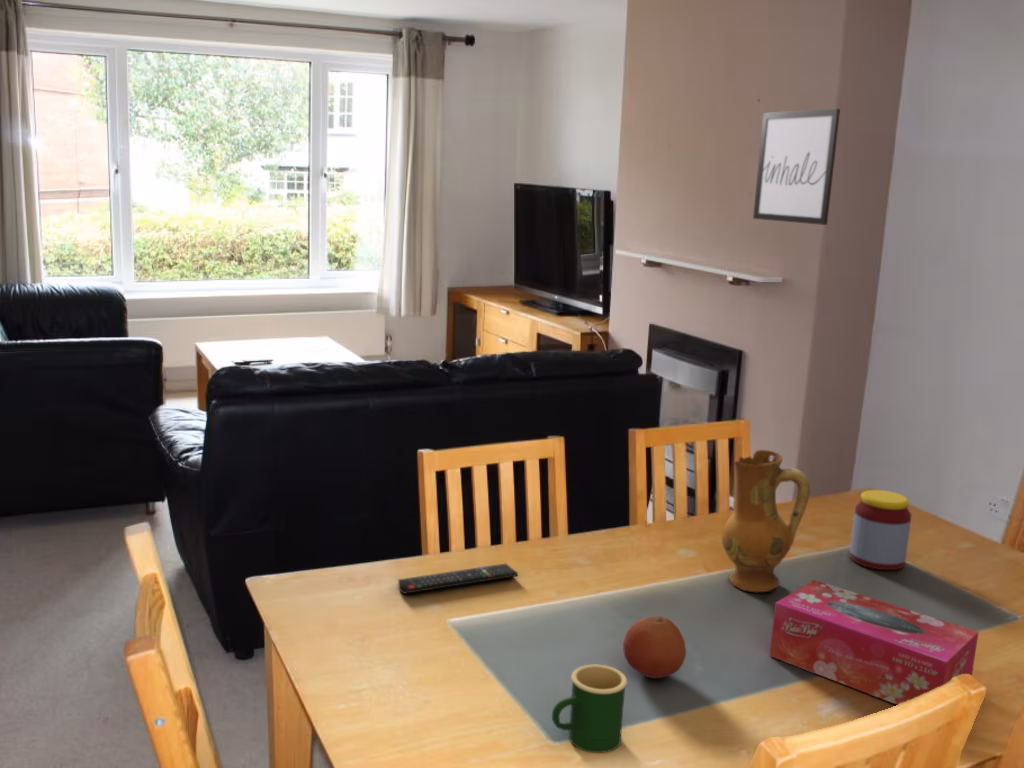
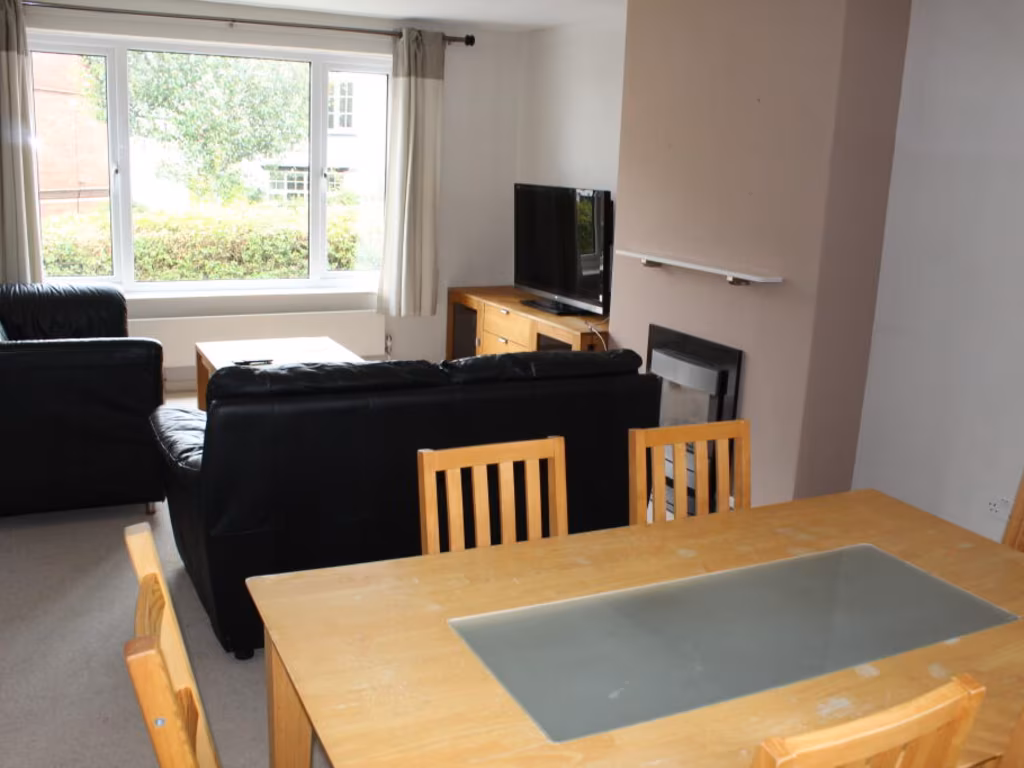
- ceramic jug [721,449,811,594]
- wall art [752,108,841,226]
- fruit [622,615,687,679]
- jar [849,489,913,571]
- tissue box [768,579,980,706]
- mug [551,664,628,754]
- remote control [397,563,519,595]
